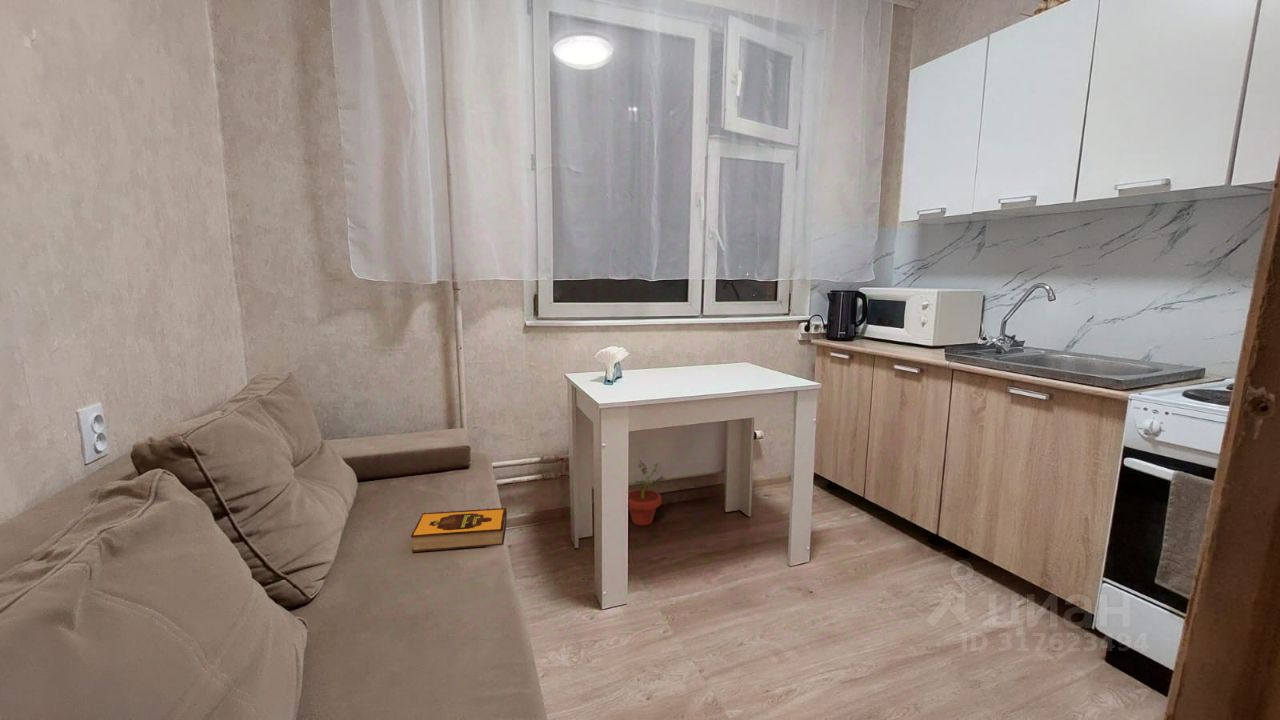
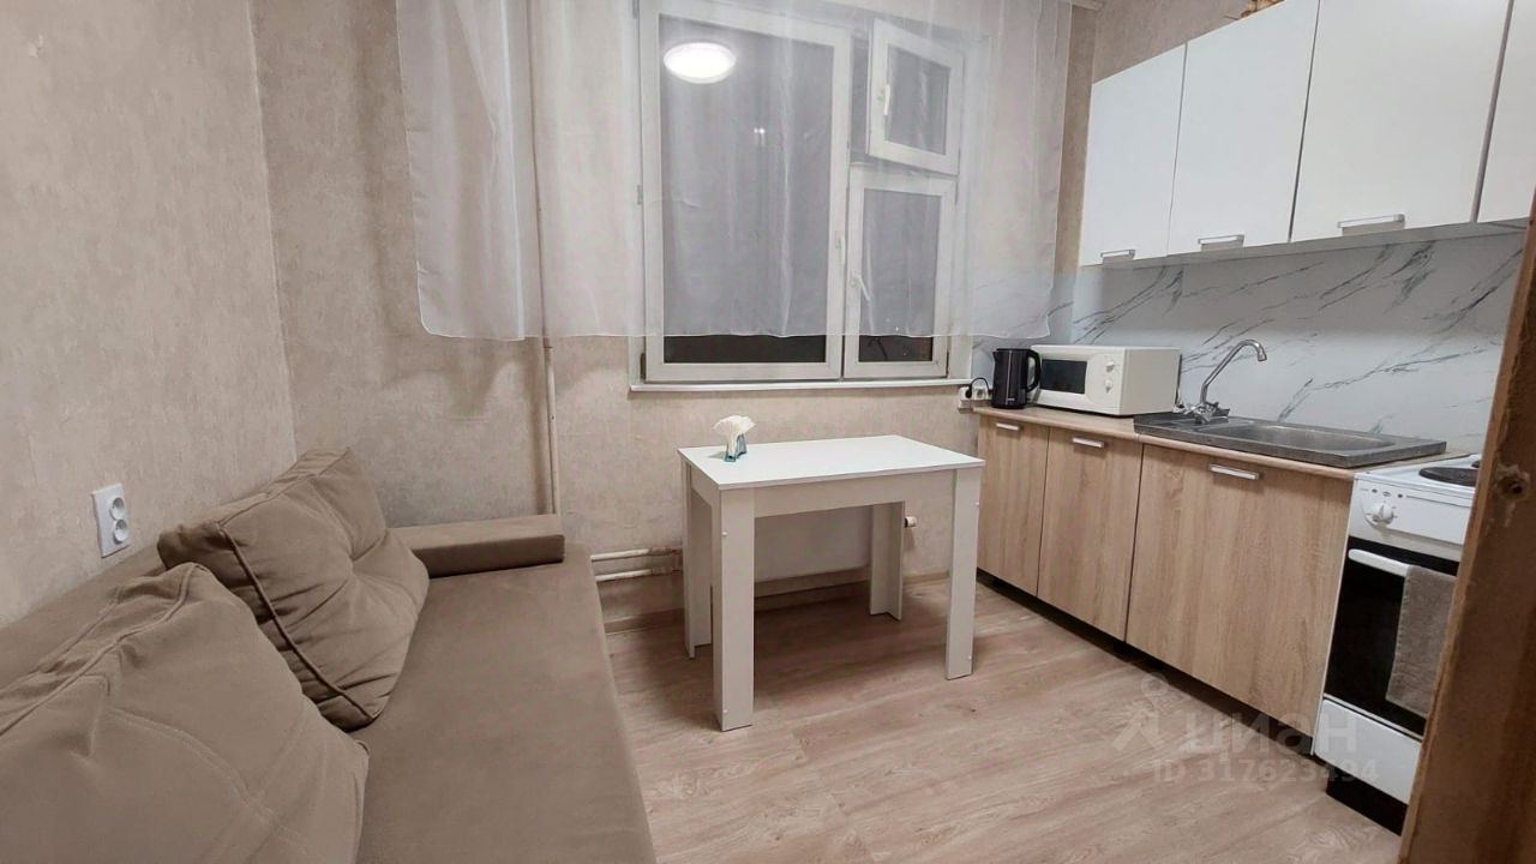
- hardback book [410,506,508,553]
- potted plant [628,459,666,526]
